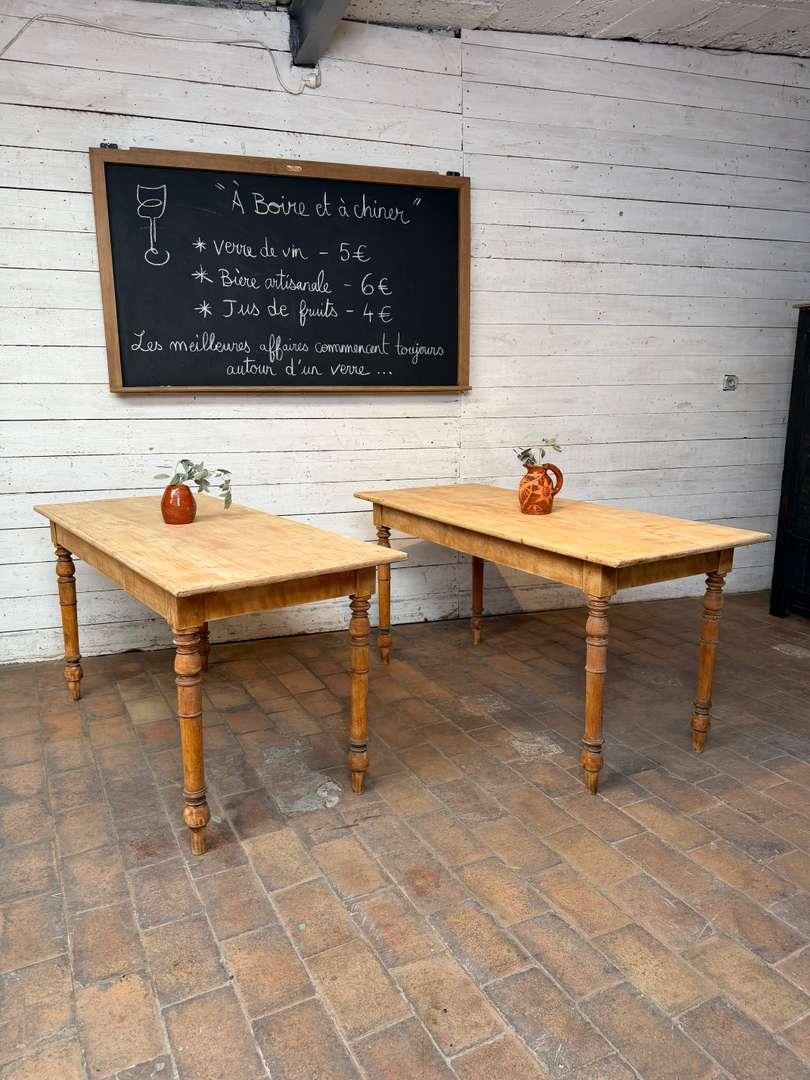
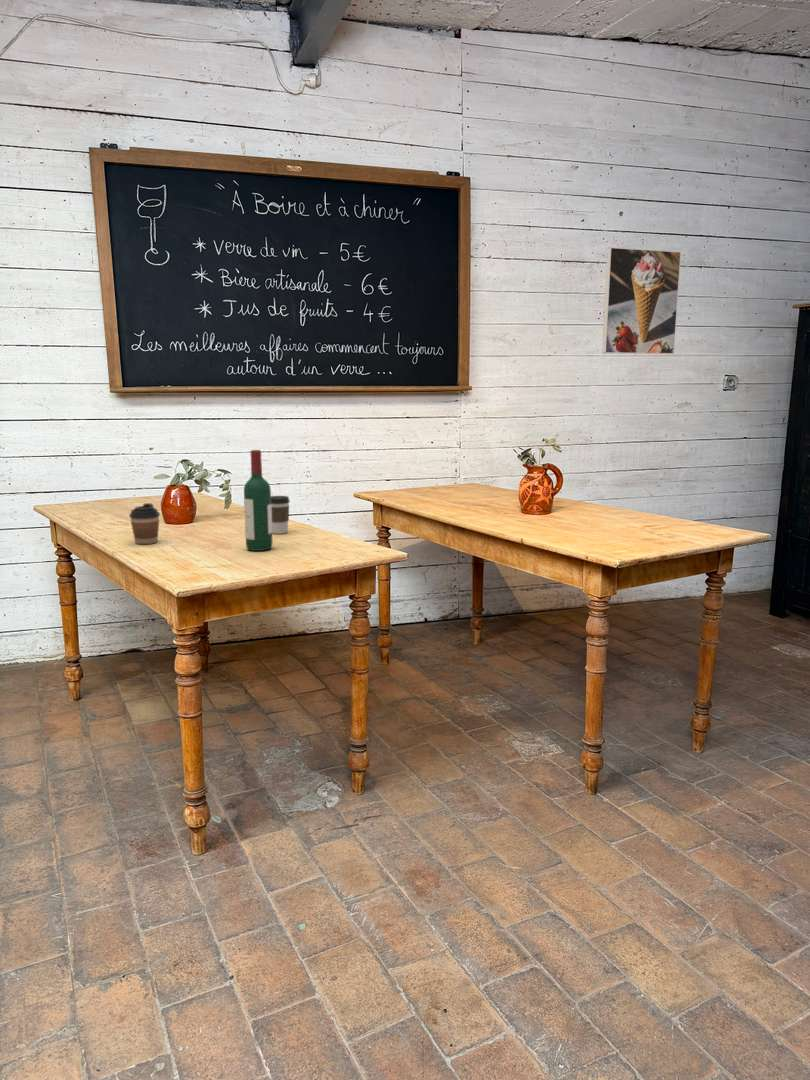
+ coffee cup [271,495,291,535]
+ wine bottle [243,449,273,552]
+ coffee cup [128,502,161,545]
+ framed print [601,246,682,355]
